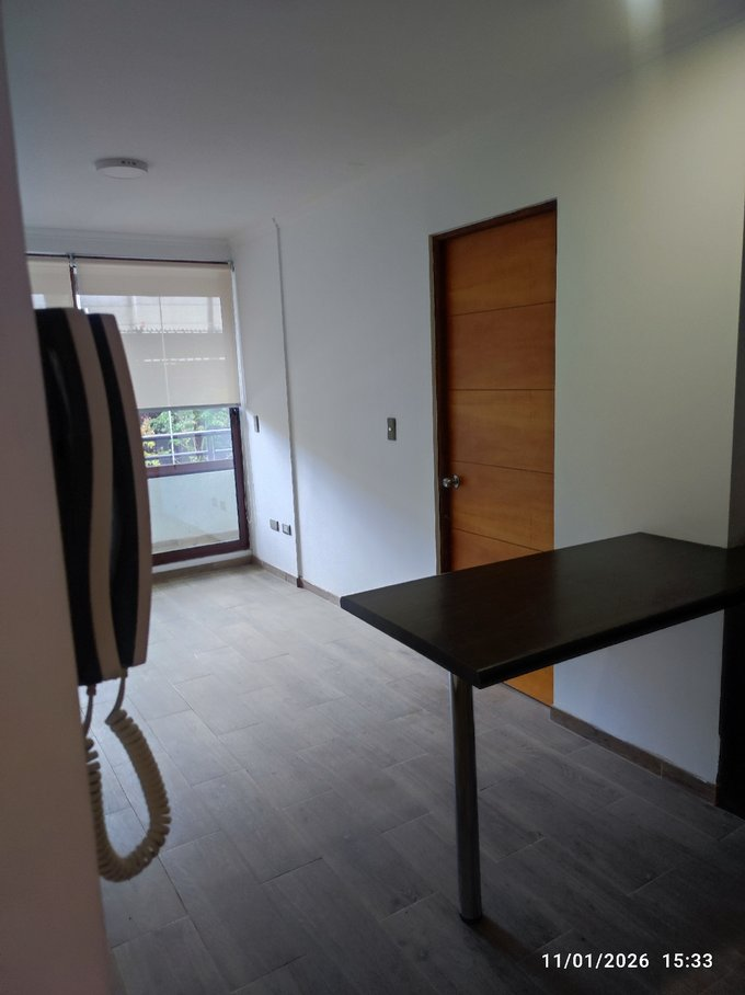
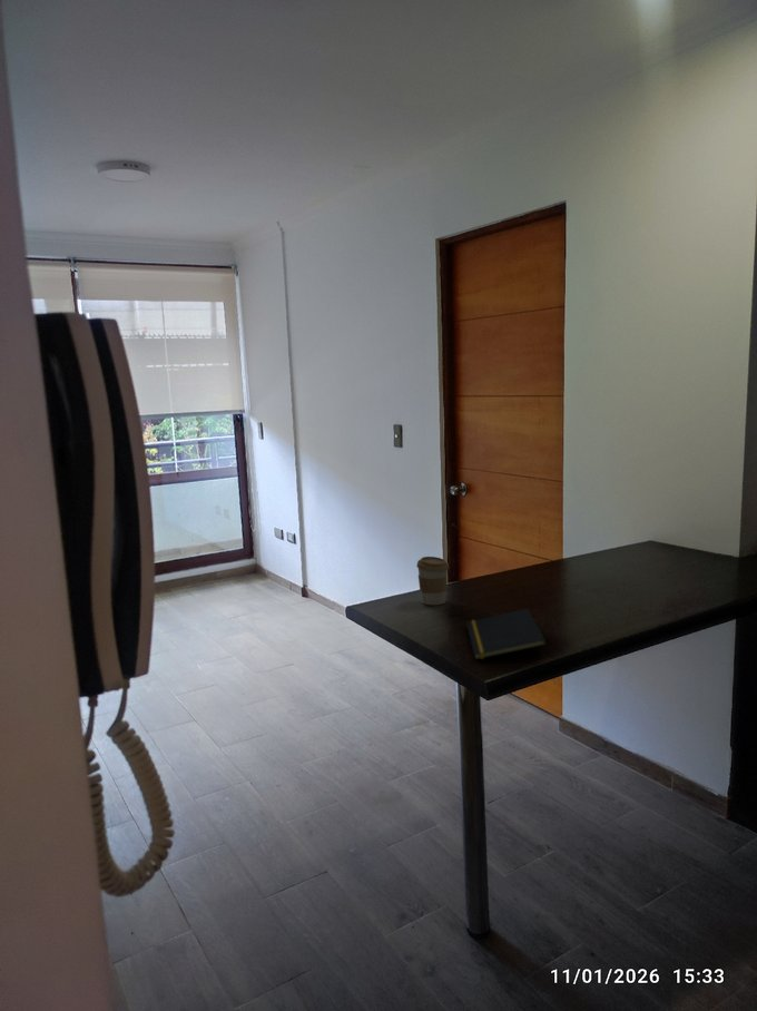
+ coffee cup [415,556,450,606]
+ notepad [465,608,548,661]
